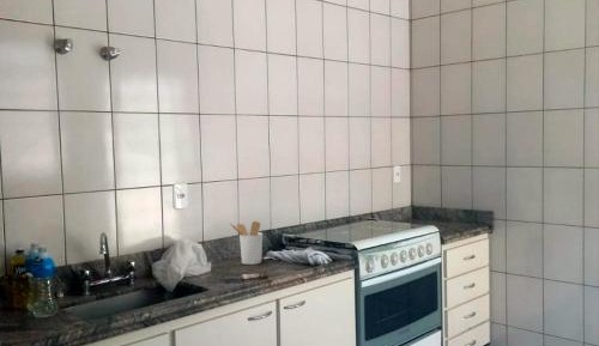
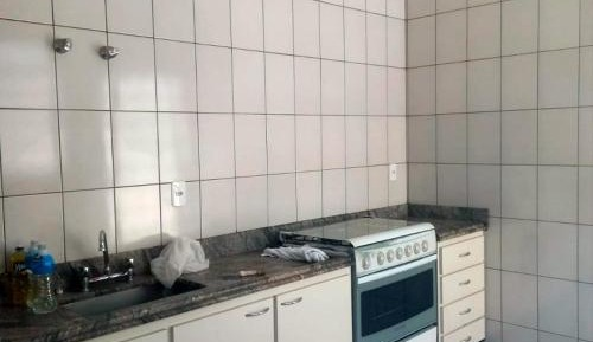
- utensil holder [229,220,264,266]
